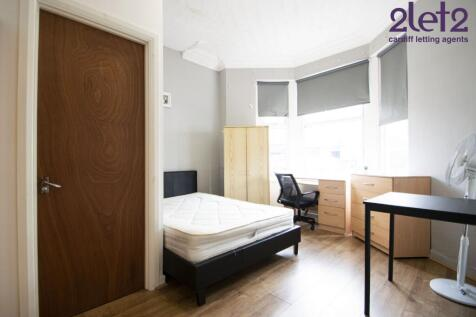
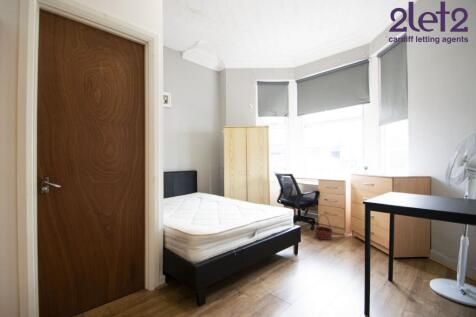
+ basket [314,213,334,241]
